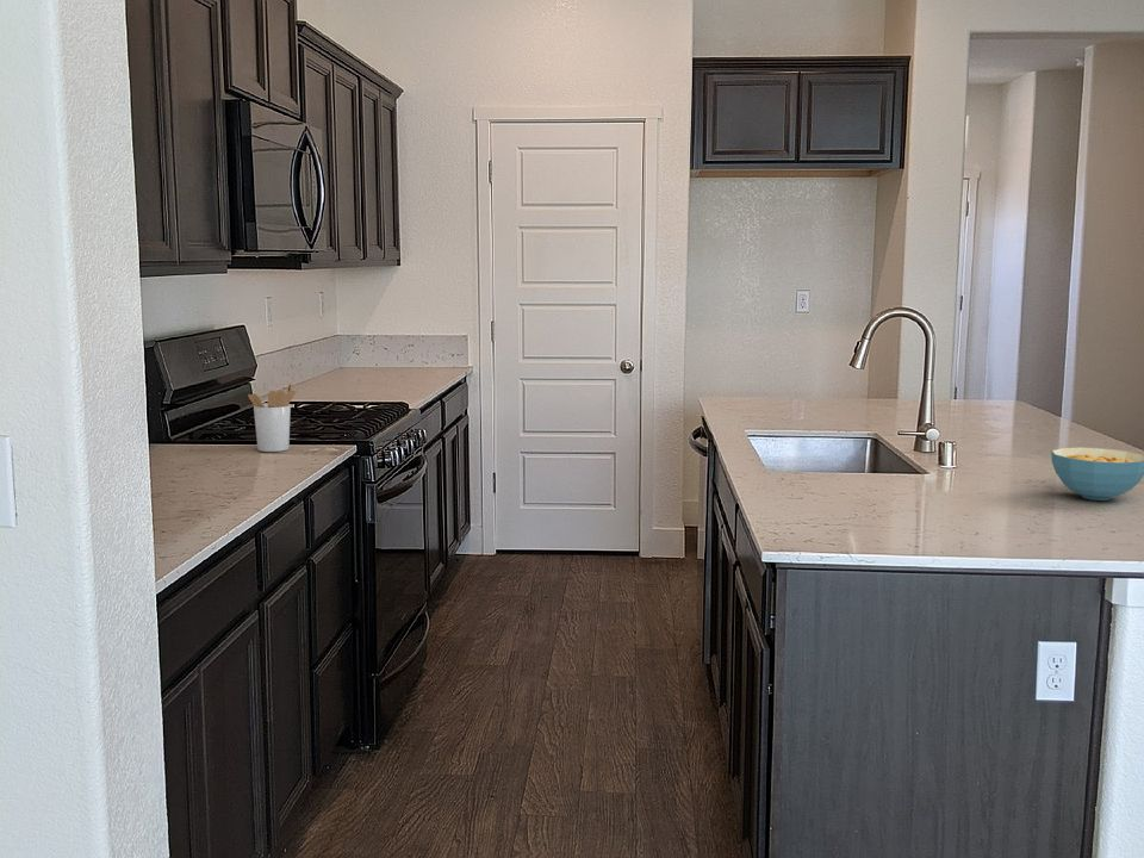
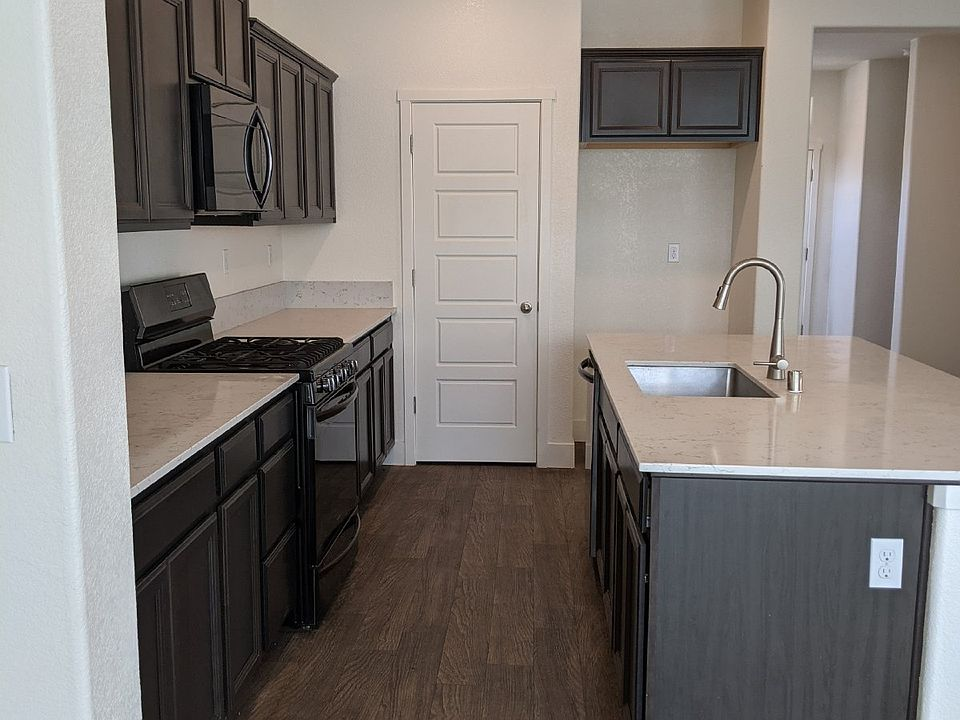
- cereal bowl [1050,447,1144,502]
- utensil holder [247,381,297,453]
